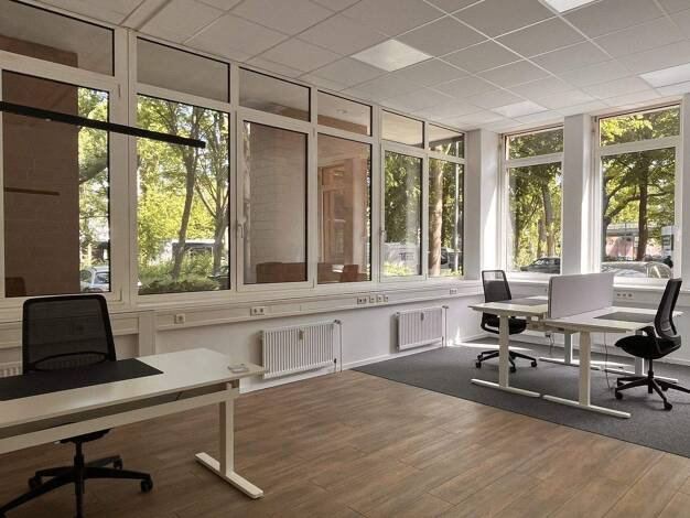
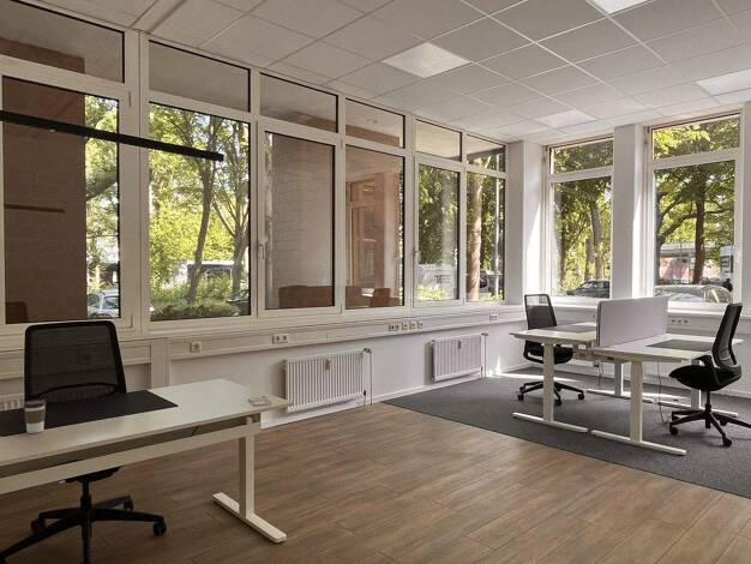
+ coffee cup [23,398,47,434]
